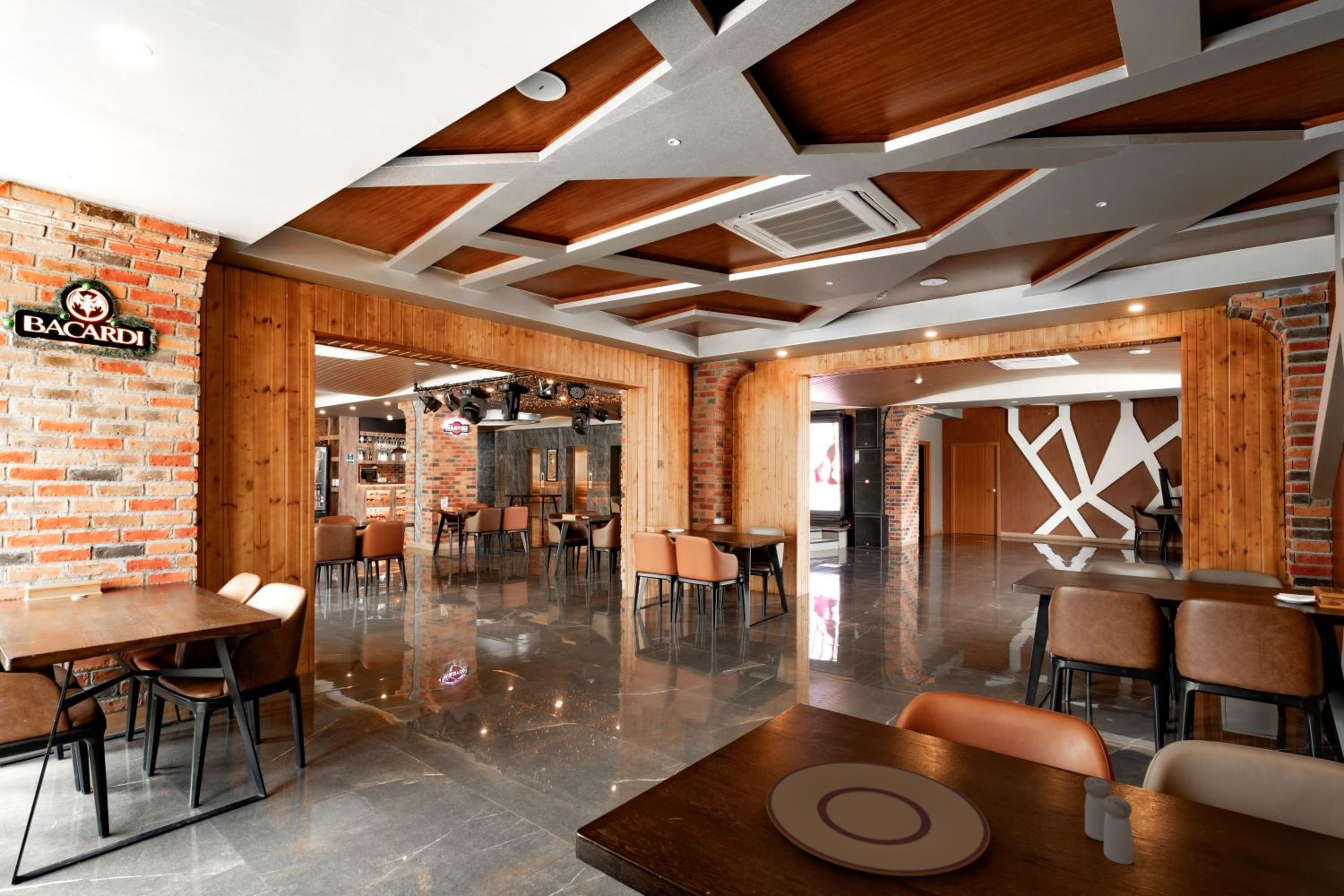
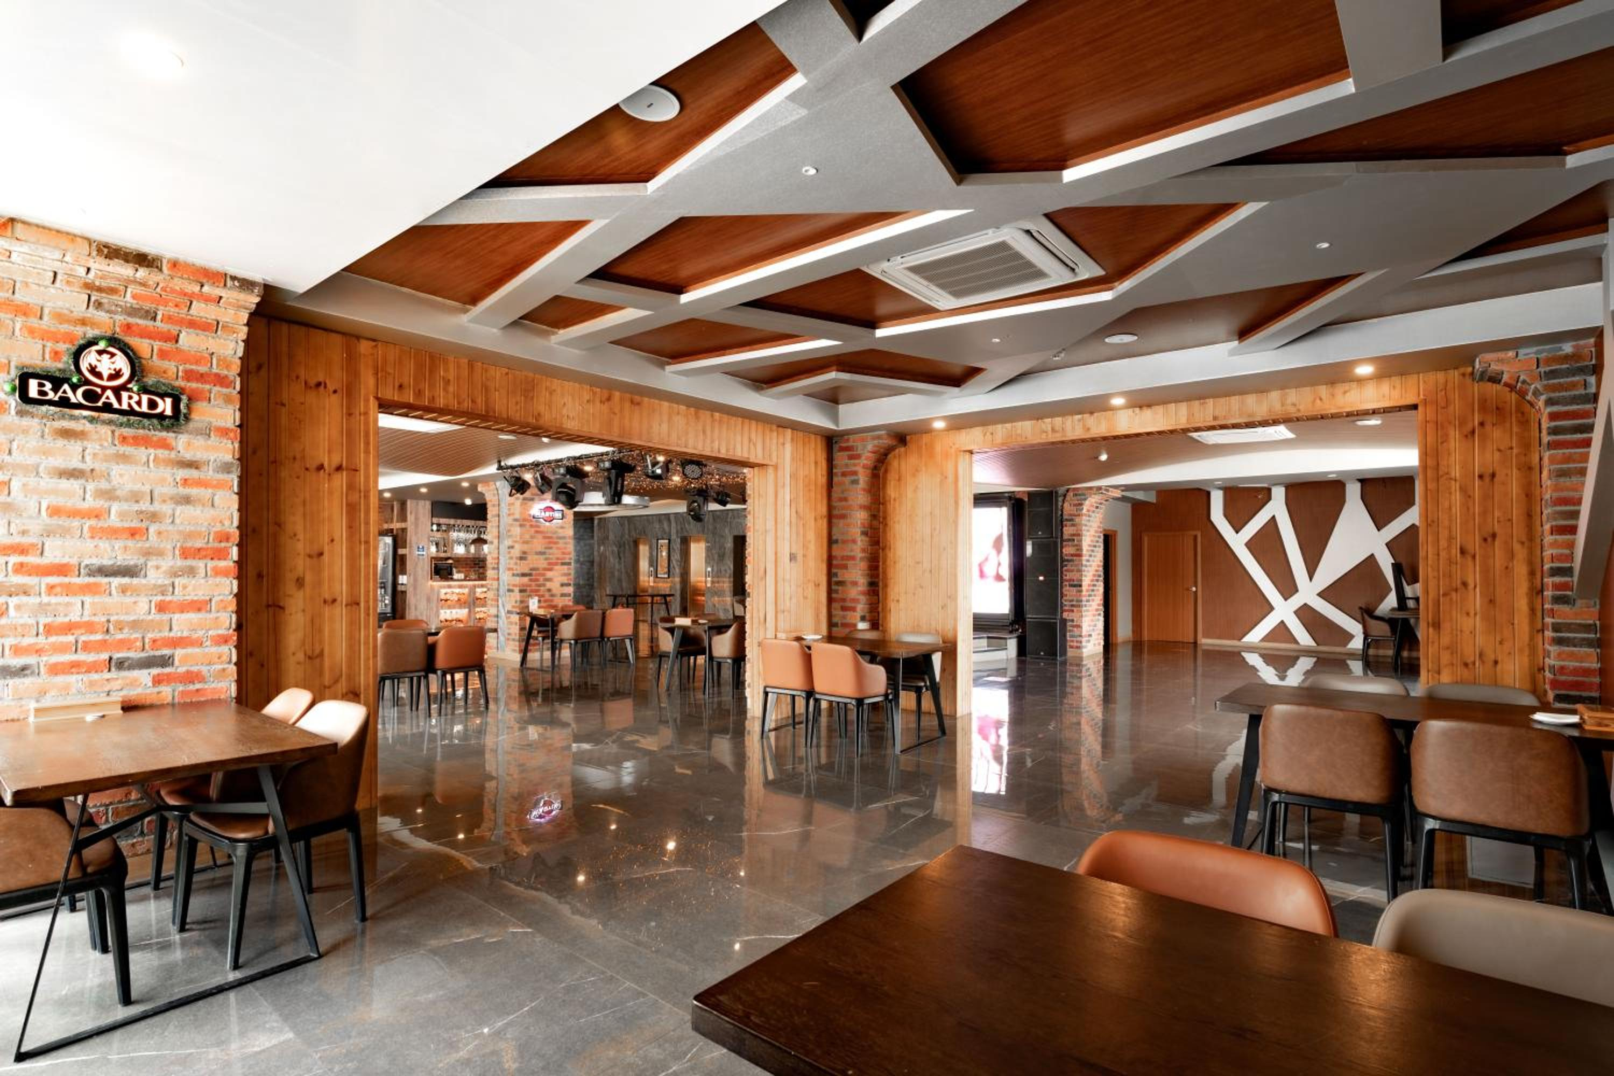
- plate [765,761,991,877]
- salt and pepper shaker [1084,777,1134,865]
